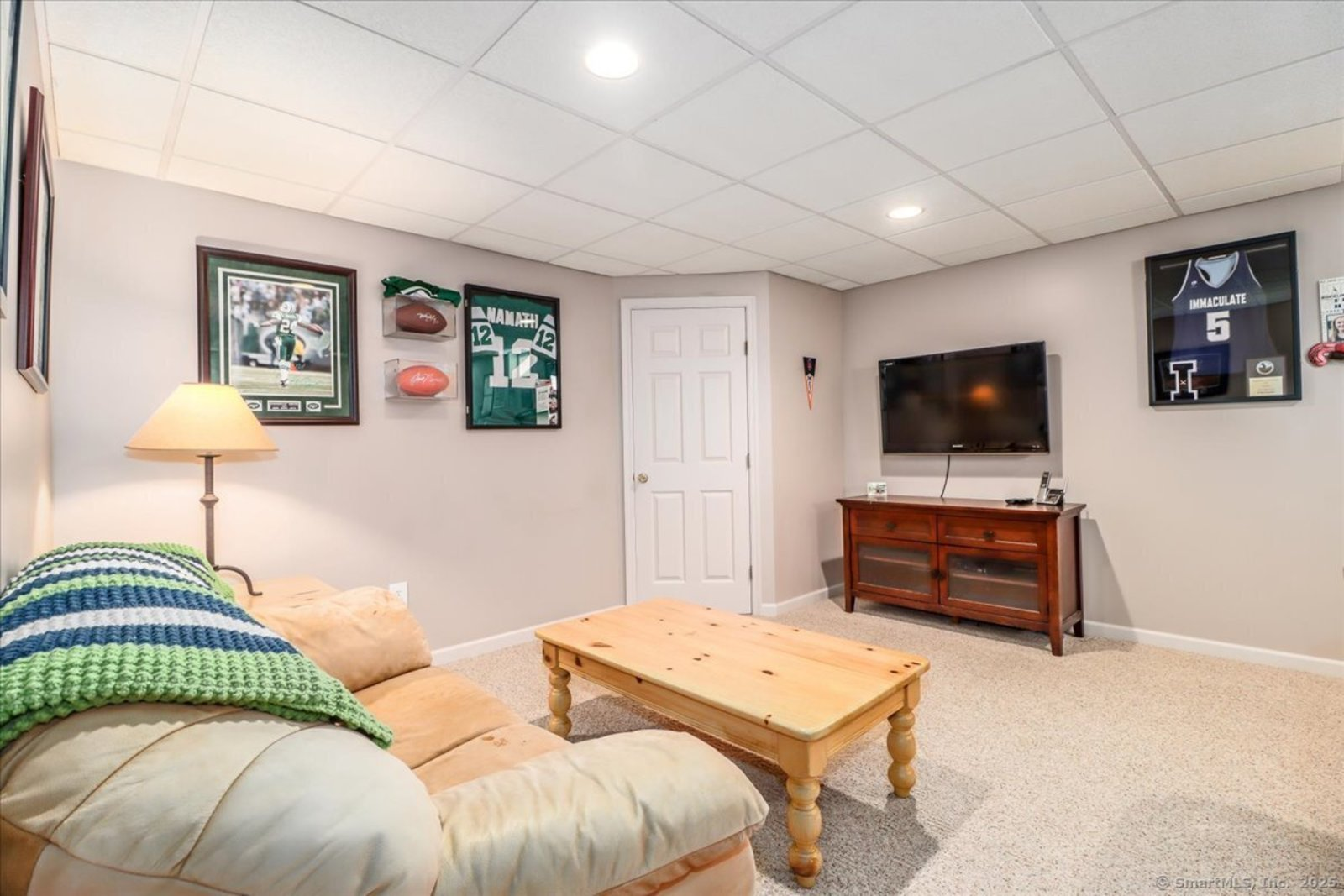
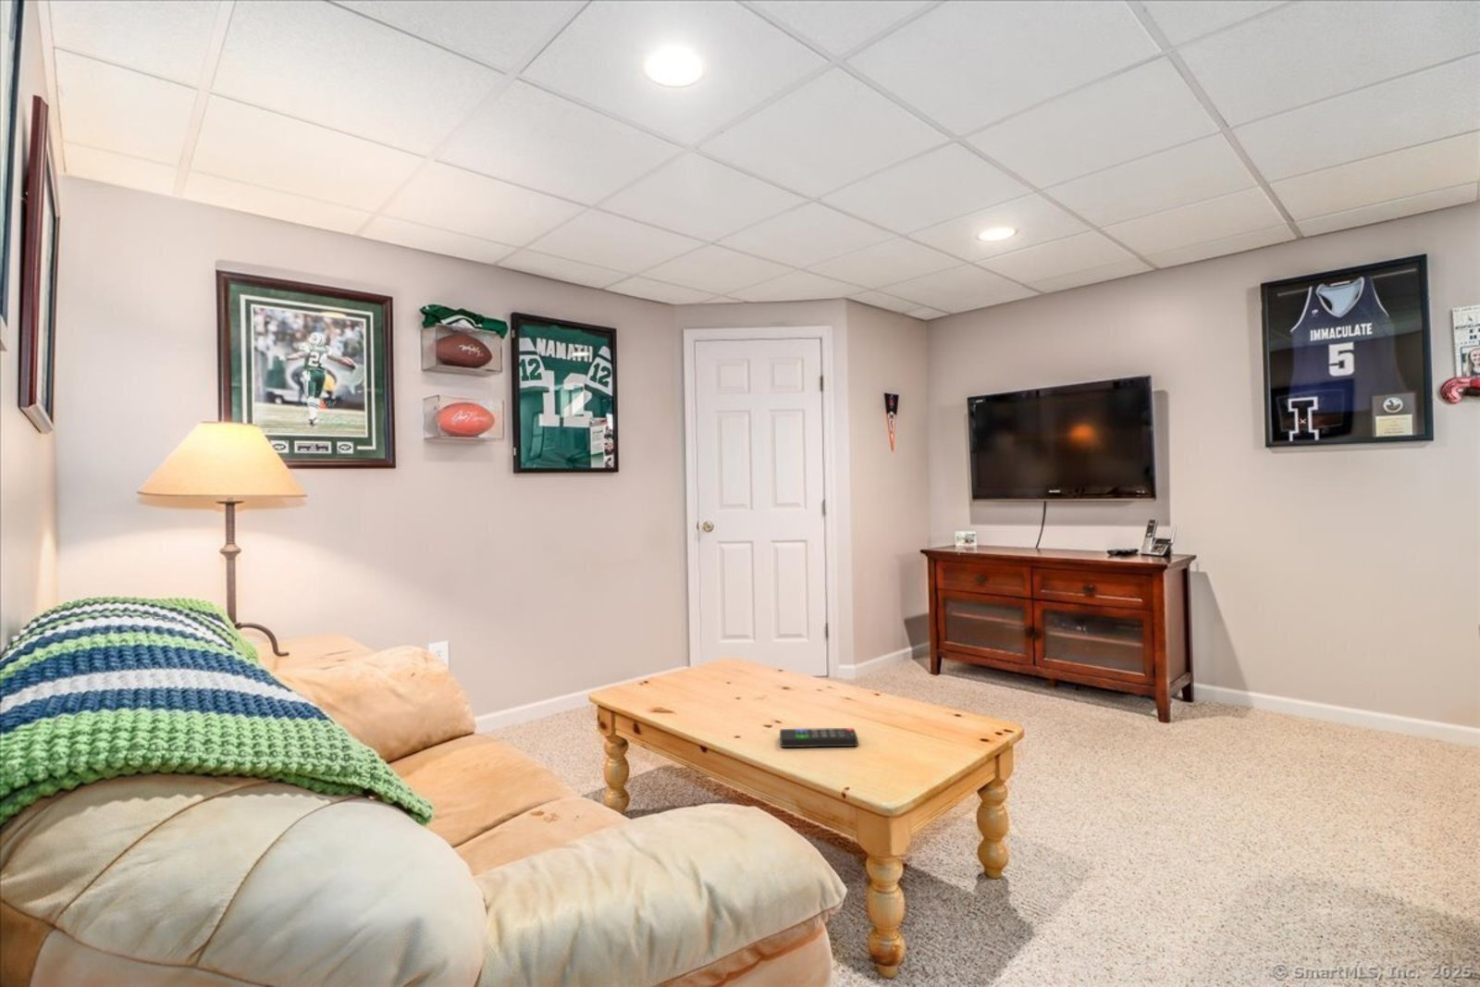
+ remote control [779,727,859,748]
